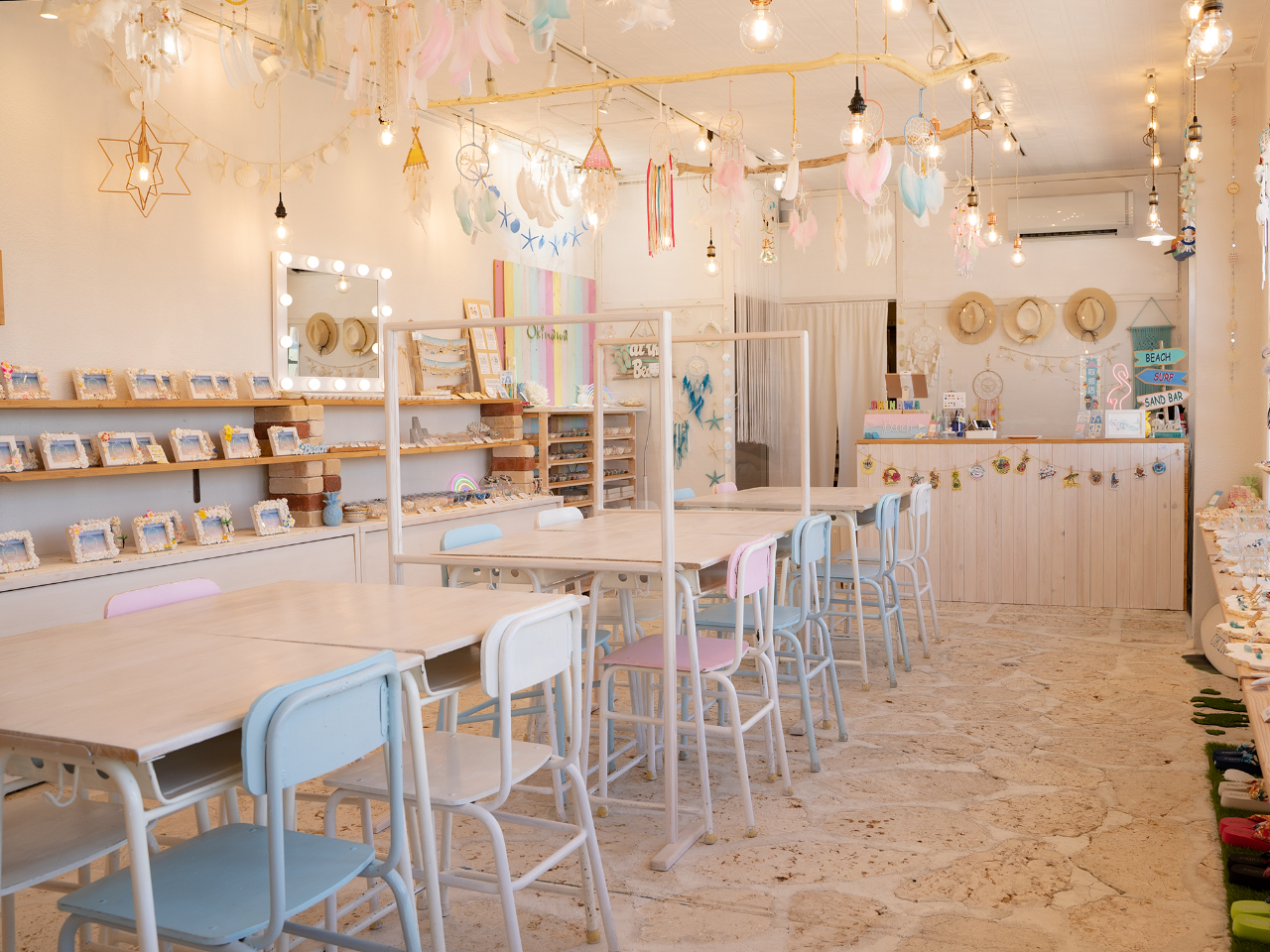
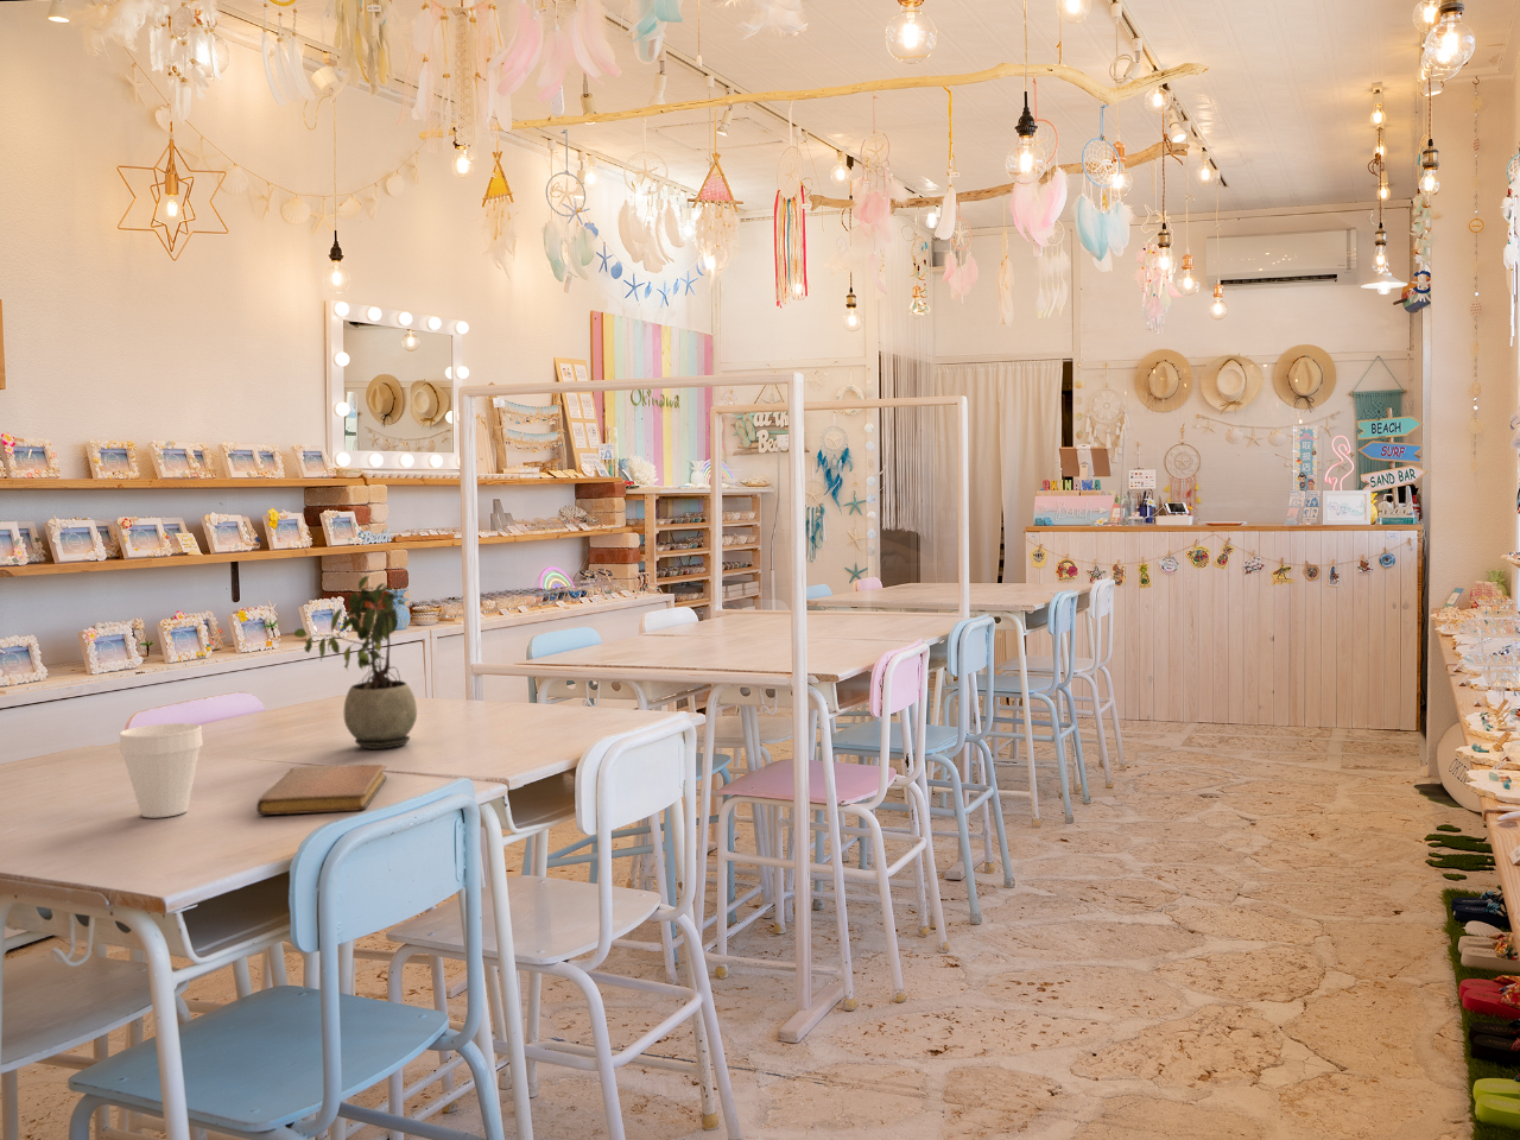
+ potted plant [293,575,418,751]
+ notebook [255,764,388,815]
+ cup [117,722,205,818]
